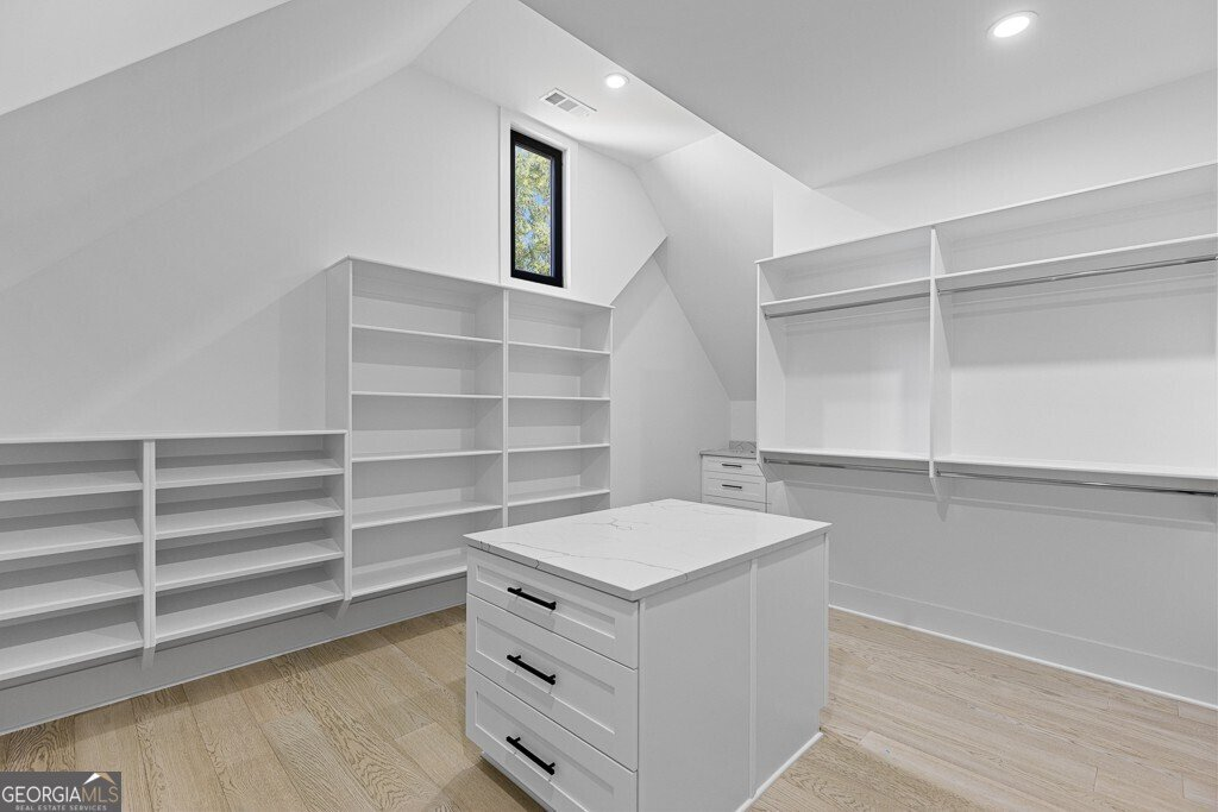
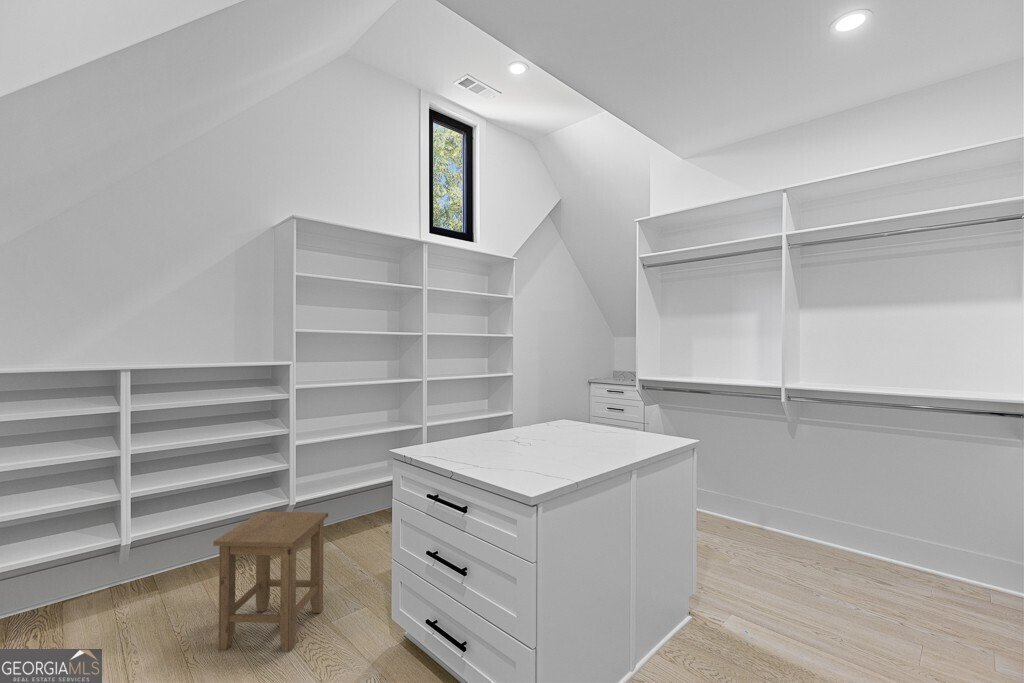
+ stool [212,511,329,653]
